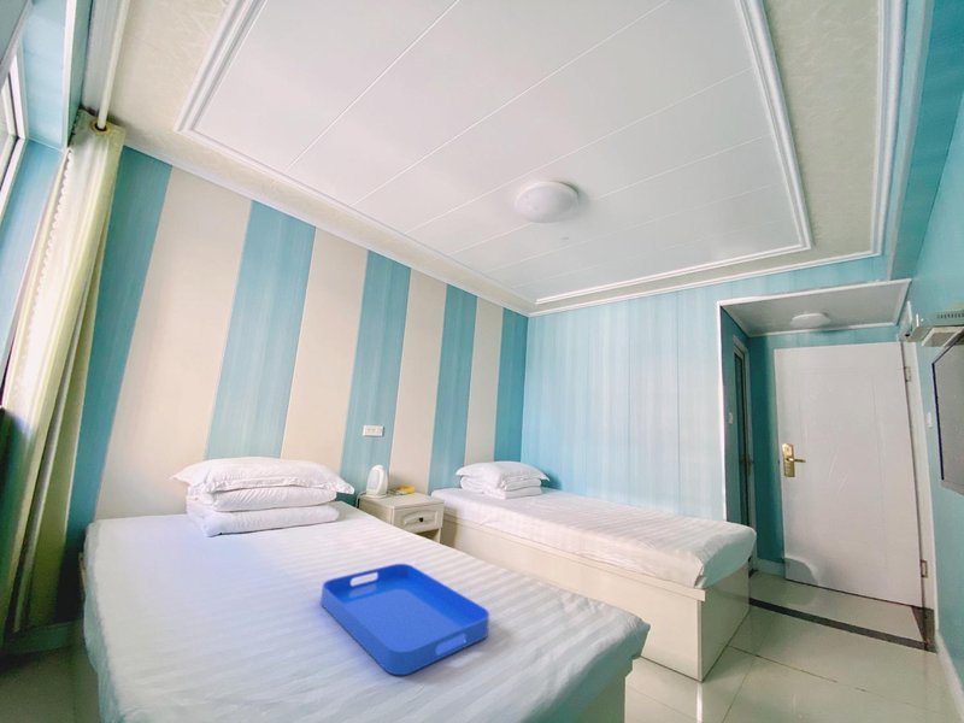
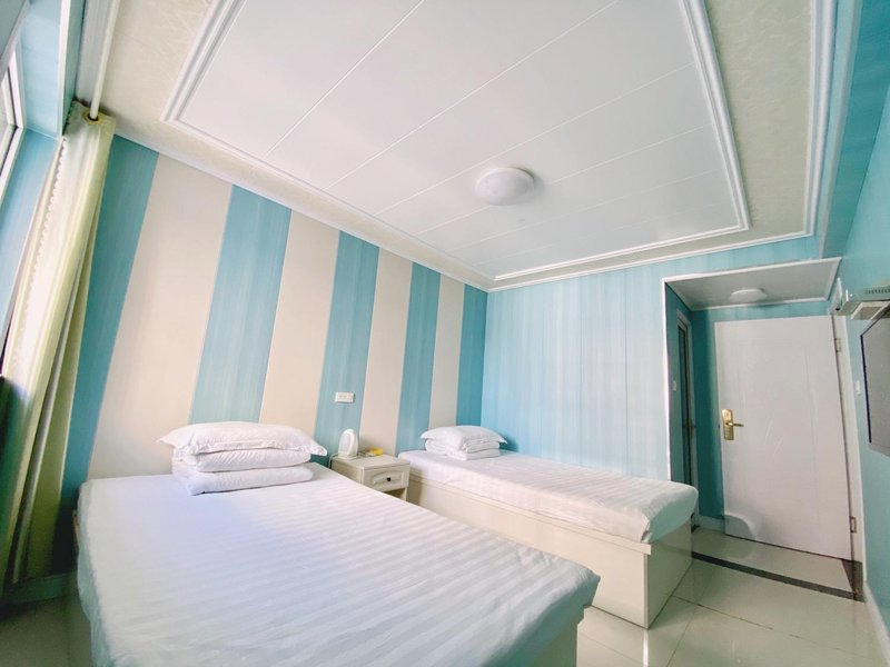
- serving tray [319,563,490,676]
